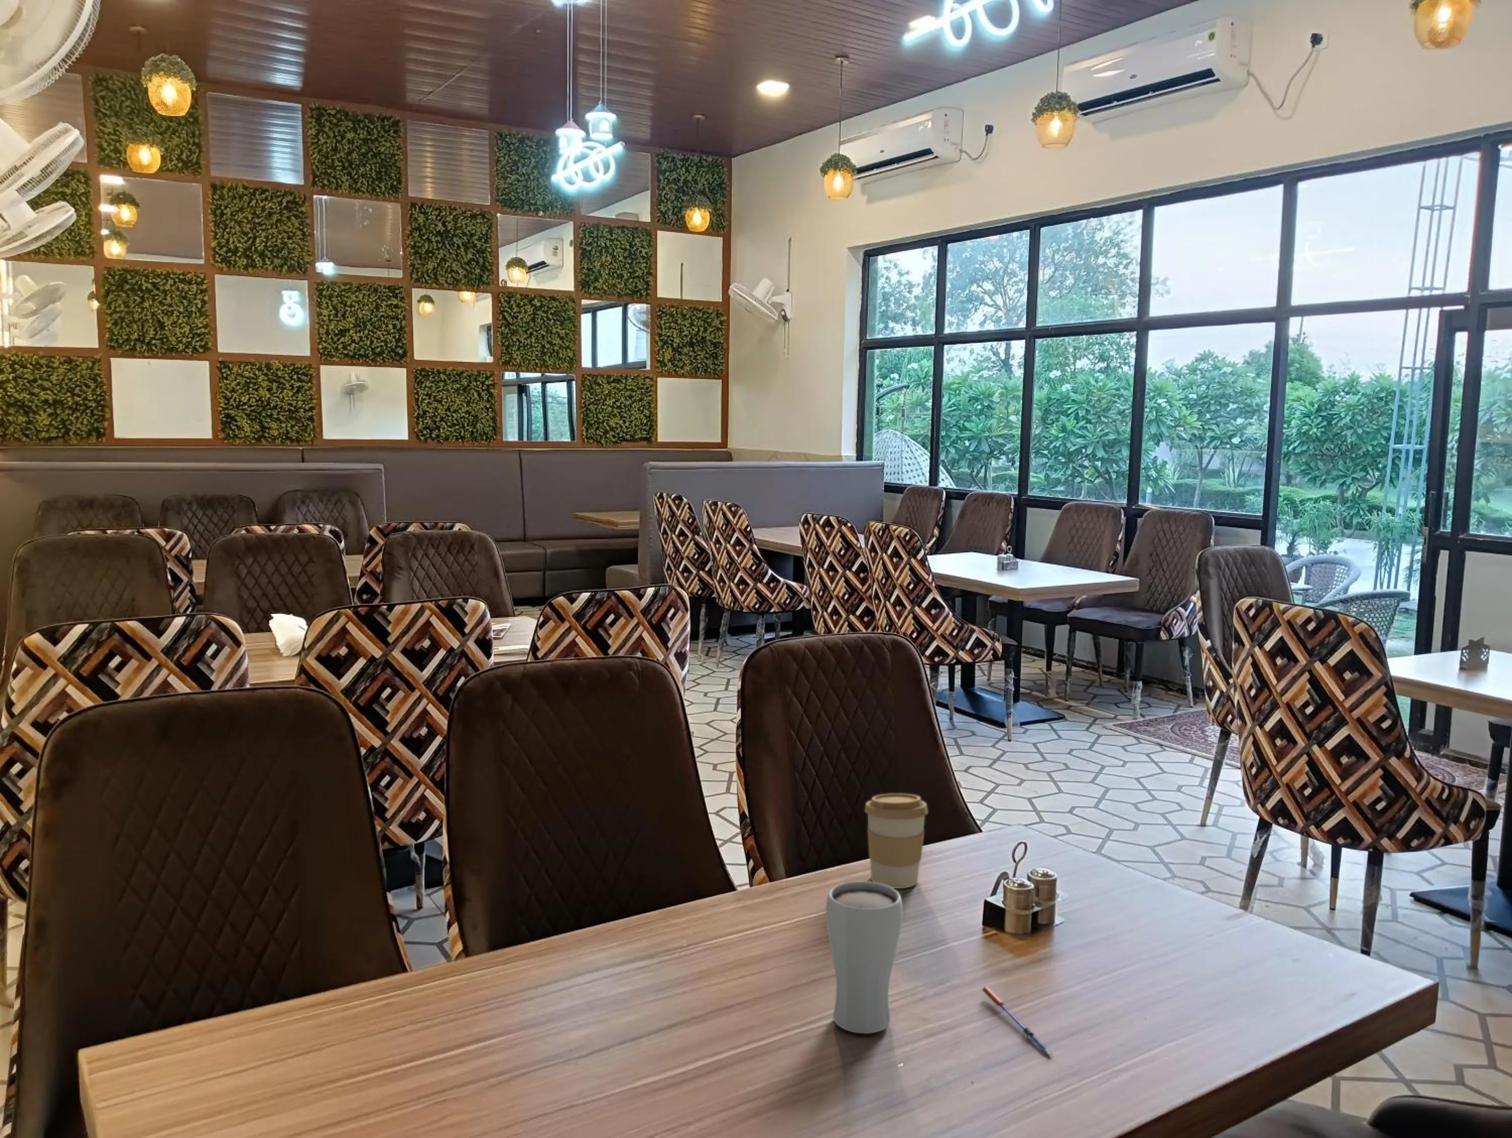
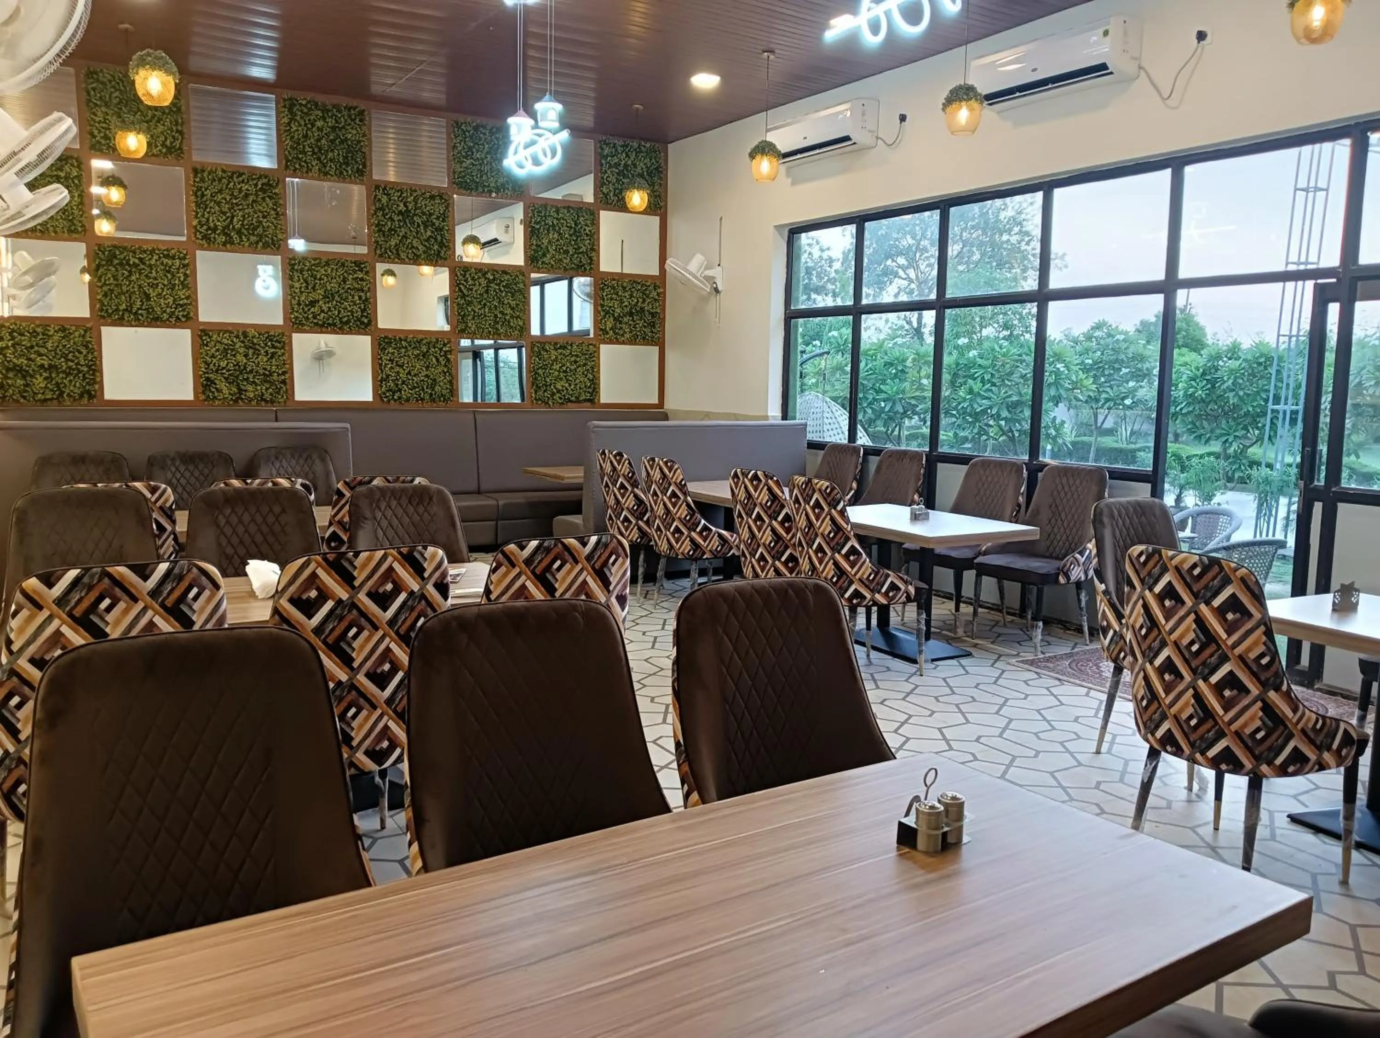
- drinking glass [825,881,904,1034]
- pen [981,986,1053,1057]
- coffee cup [864,793,929,889]
